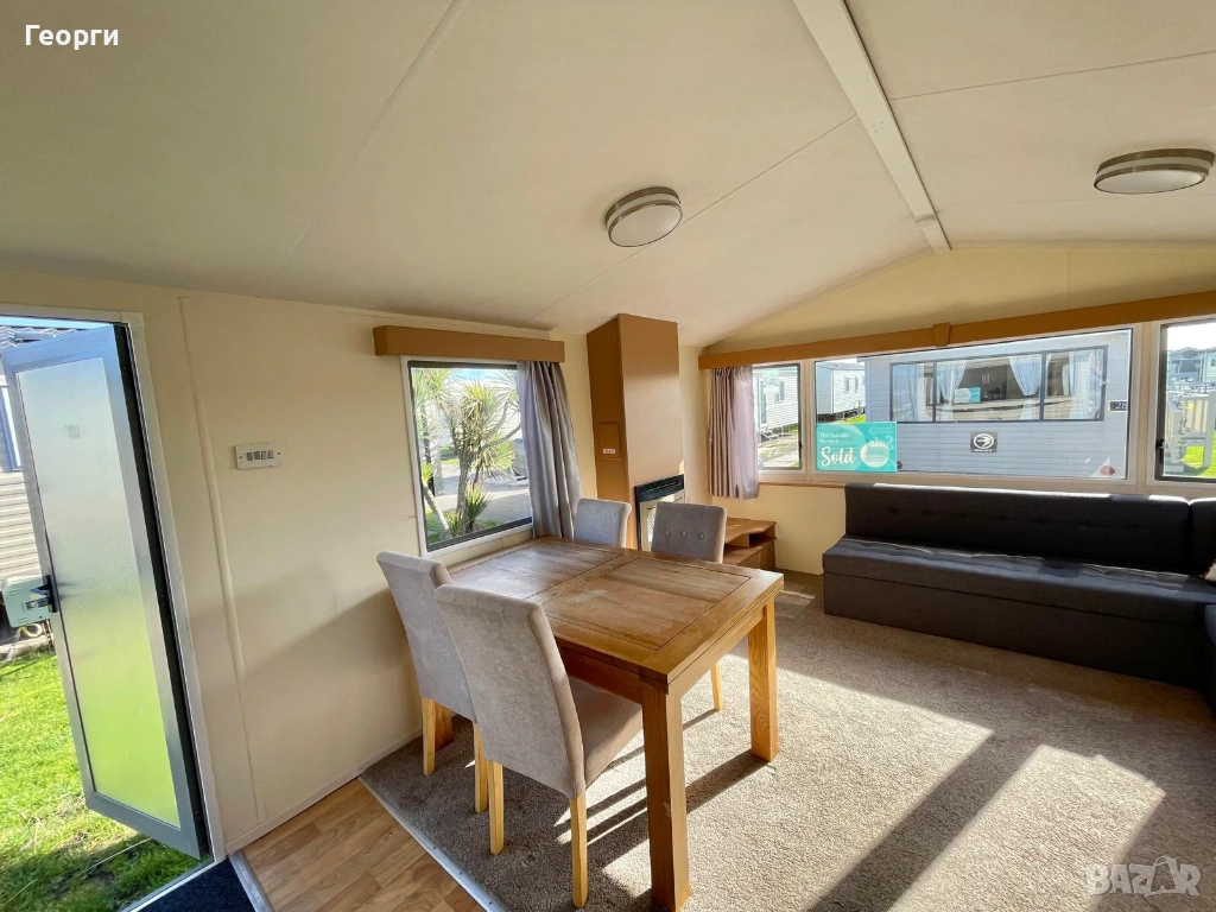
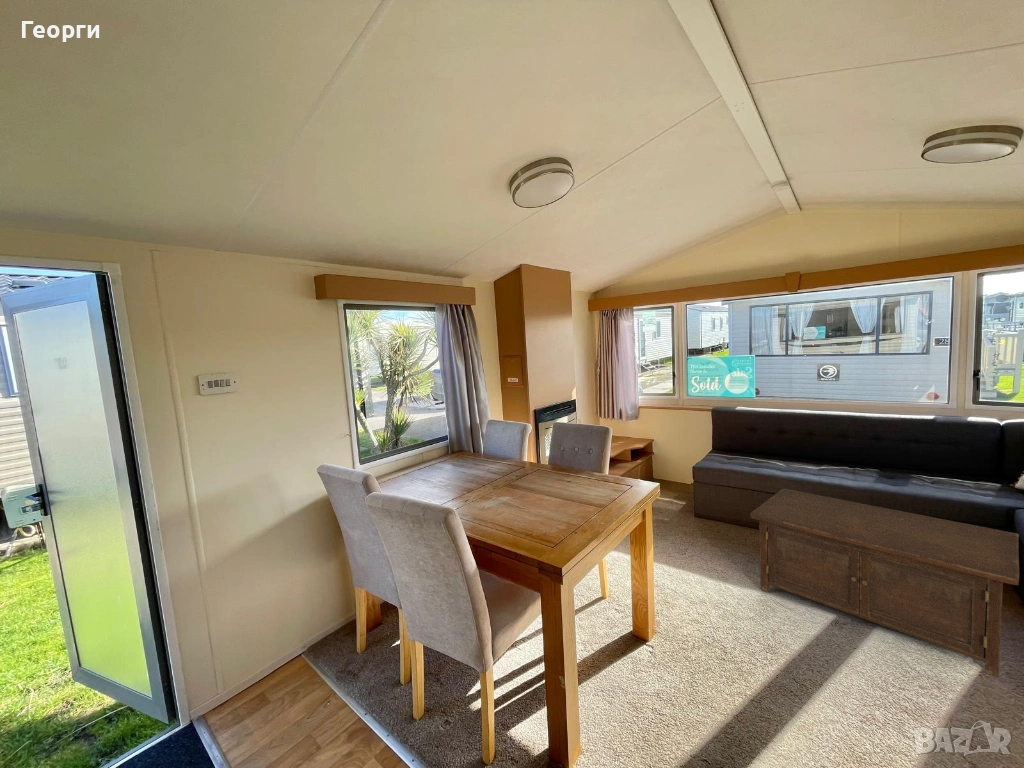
+ cabinet [749,488,1020,679]
